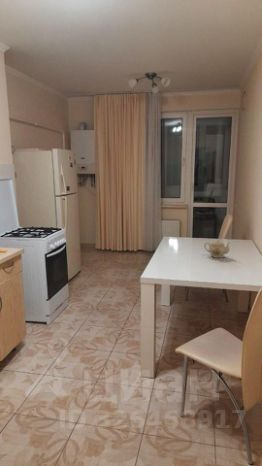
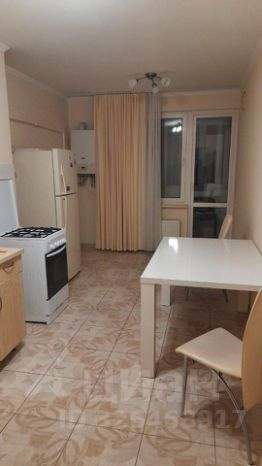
- teapot [203,239,231,259]
